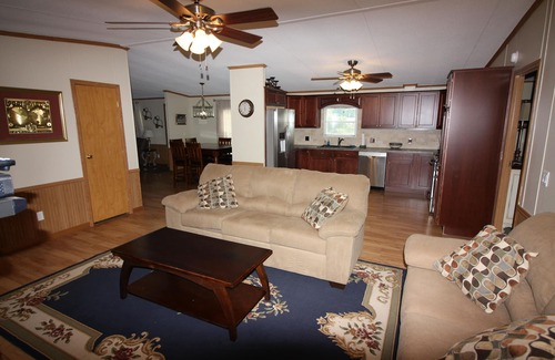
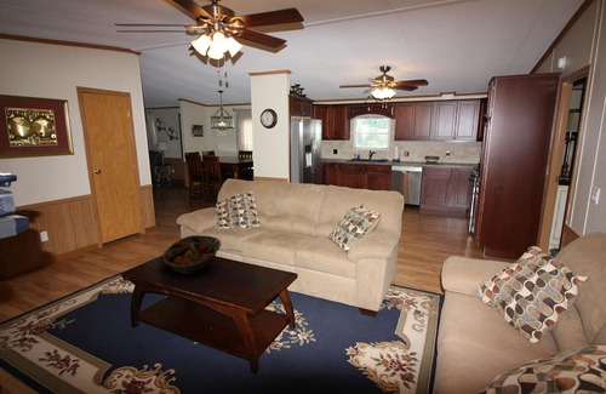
+ fruit basket [161,234,222,275]
